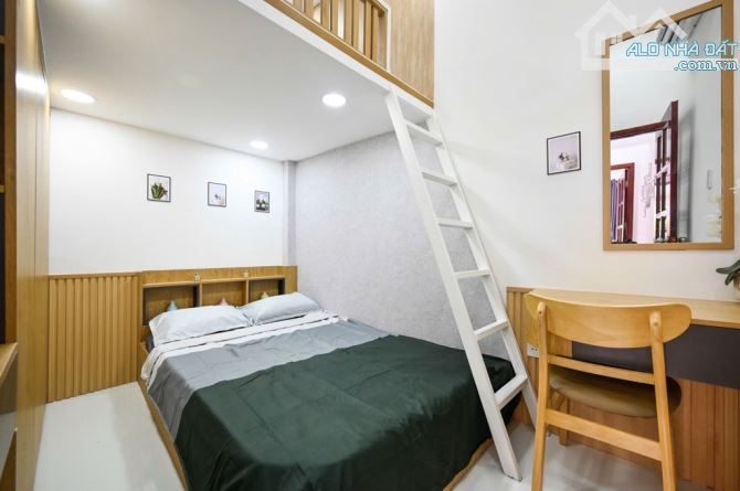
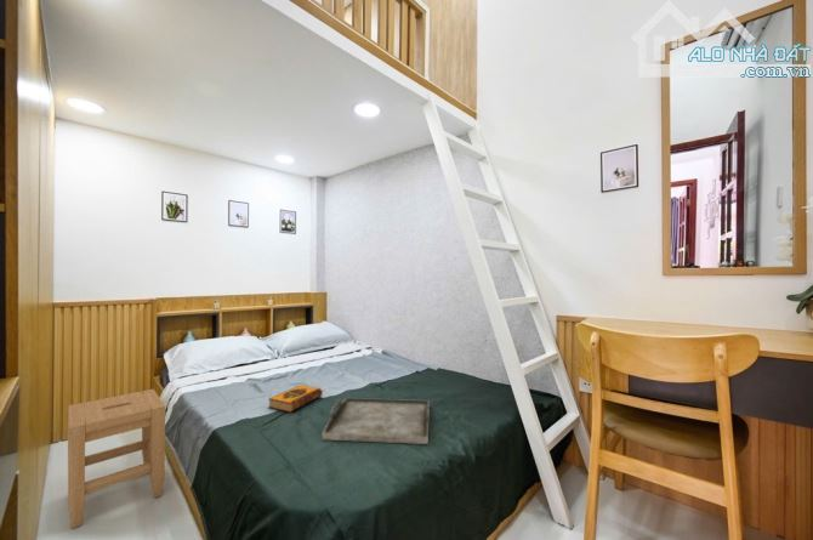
+ stool [67,388,166,530]
+ hardback book [267,383,324,414]
+ serving tray [322,397,431,445]
